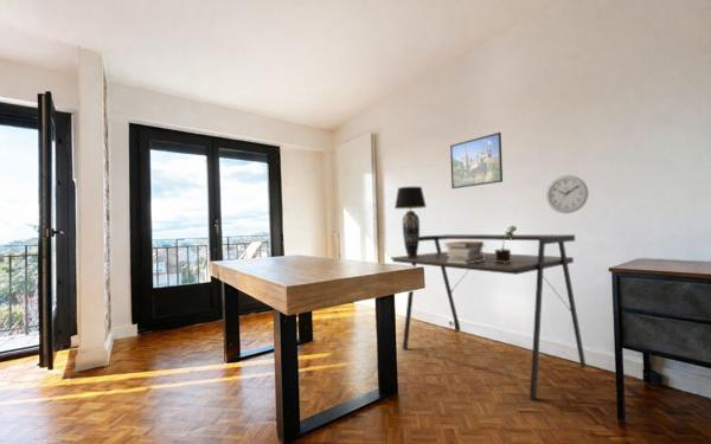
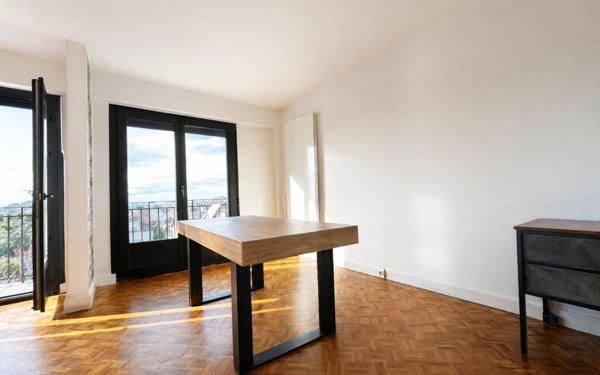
- potted plant [494,225,518,263]
- table lamp [393,186,428,257]
- book stack [443,240,486,264]
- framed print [449,131,504,189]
- wall clock [545,174,589,214]
- desk [390,233,588,403]
